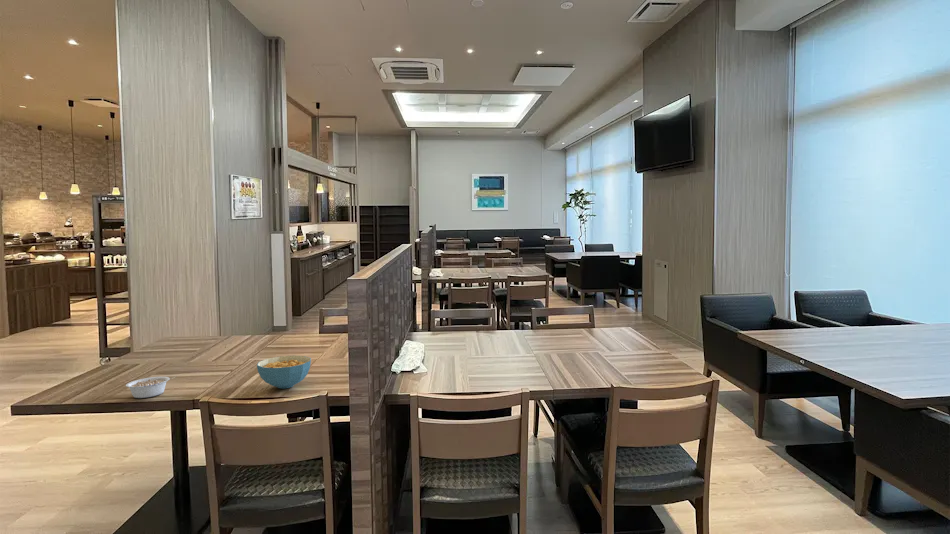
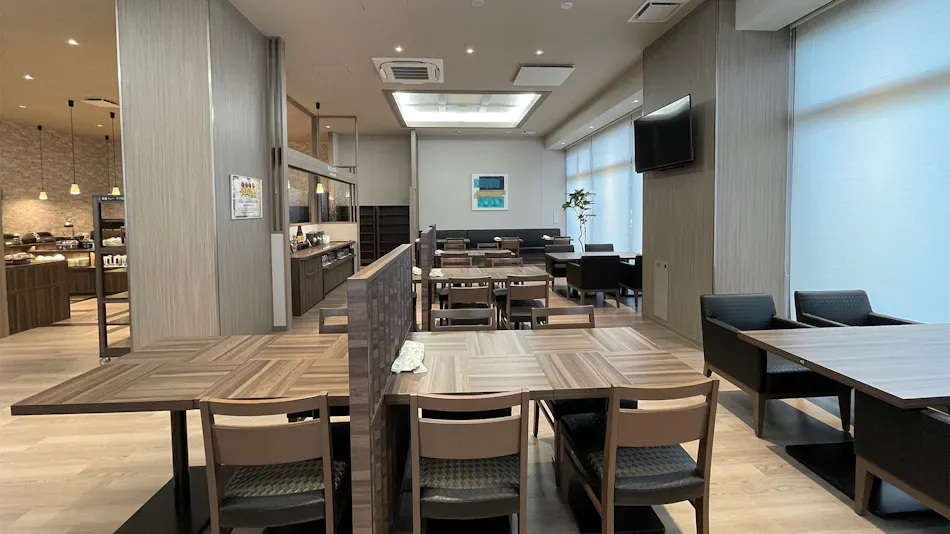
- cereal bowl [256,354,312,389]
- legume [125,375,178,399]
